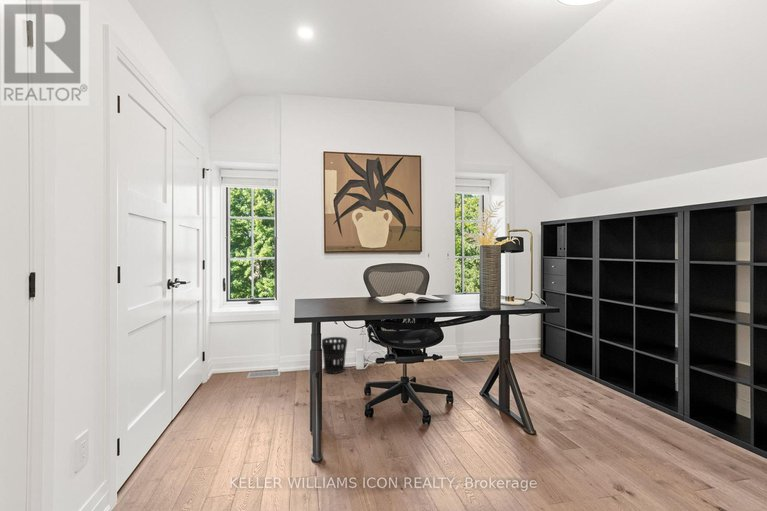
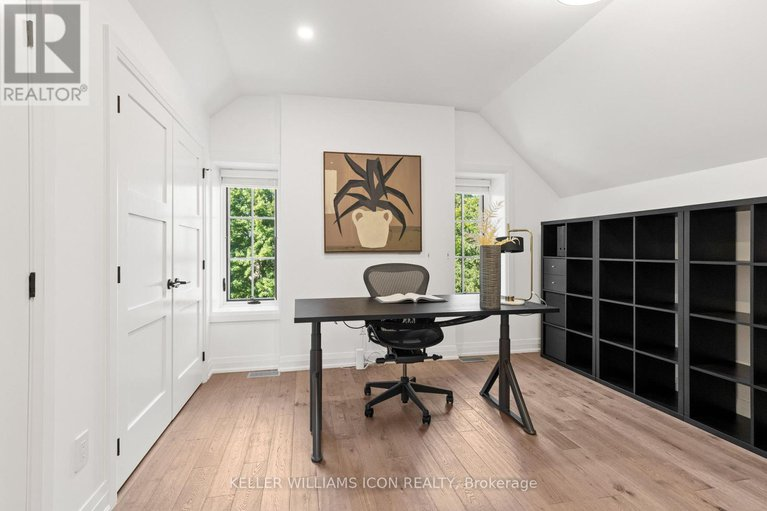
- wastebasket [321,336,348,375]
